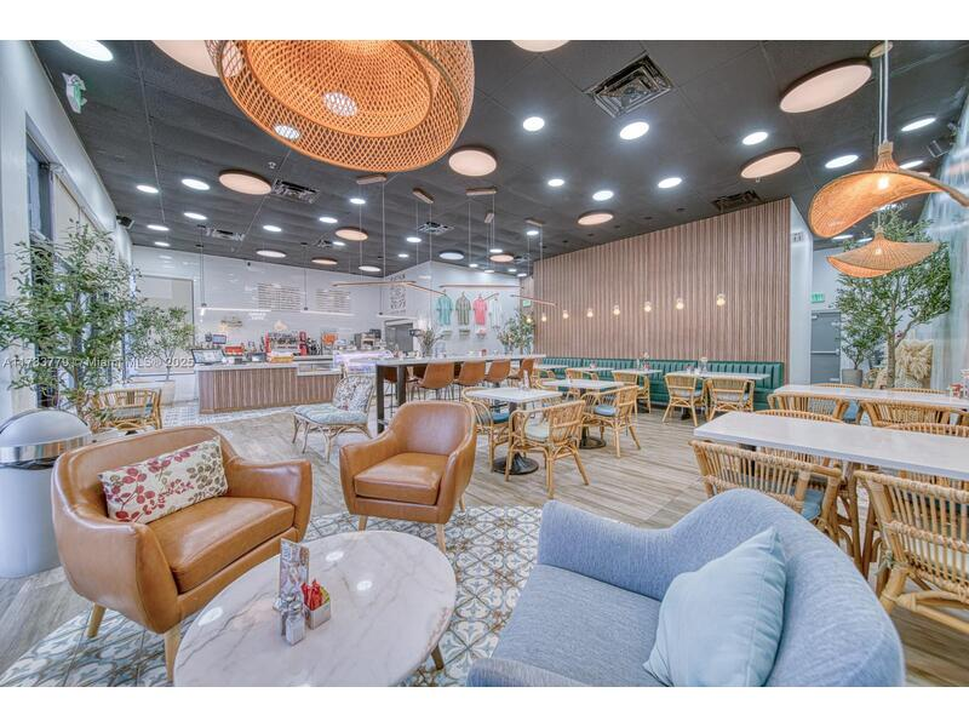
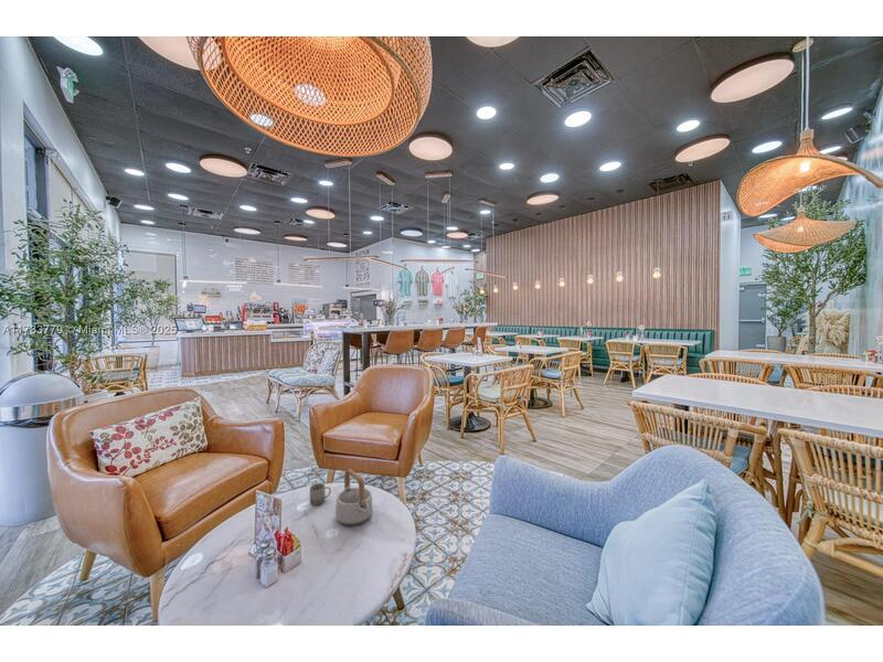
+ teapot [334,469,374,526]
+ cup [309,482,332,506]
